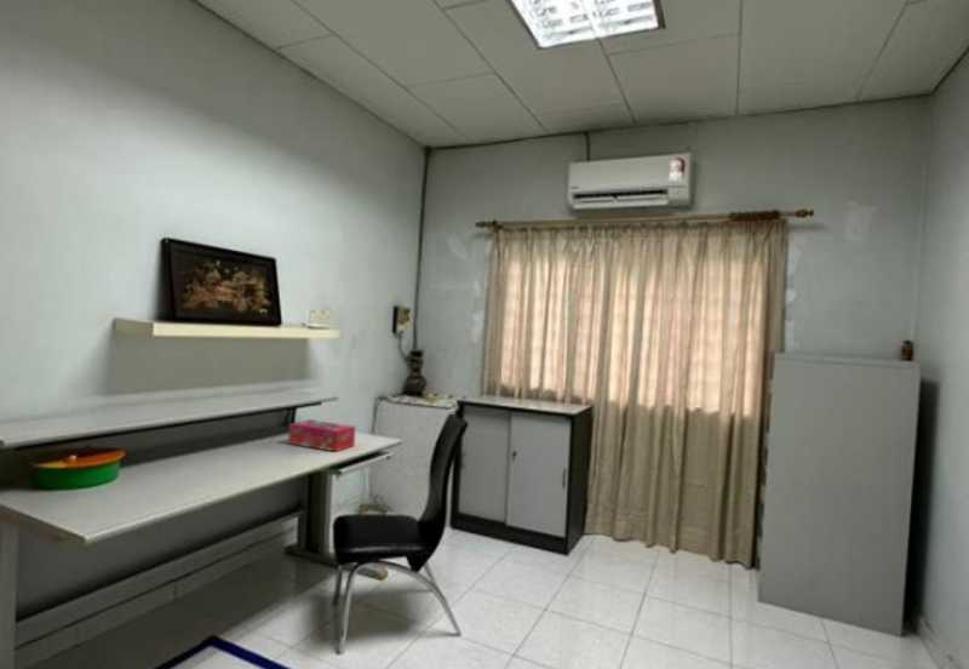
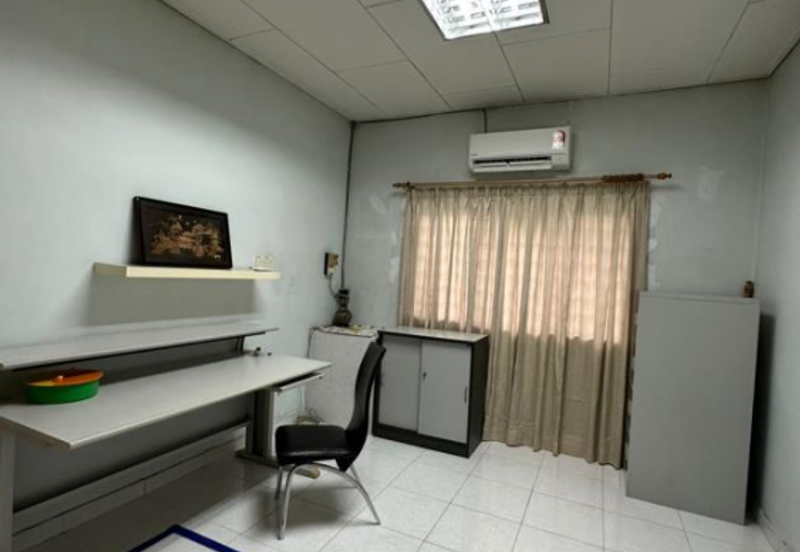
- tissue box [287,418,356,453]
